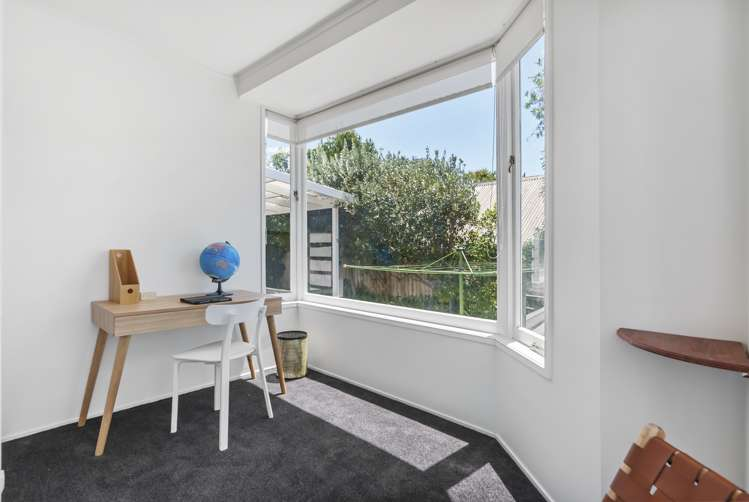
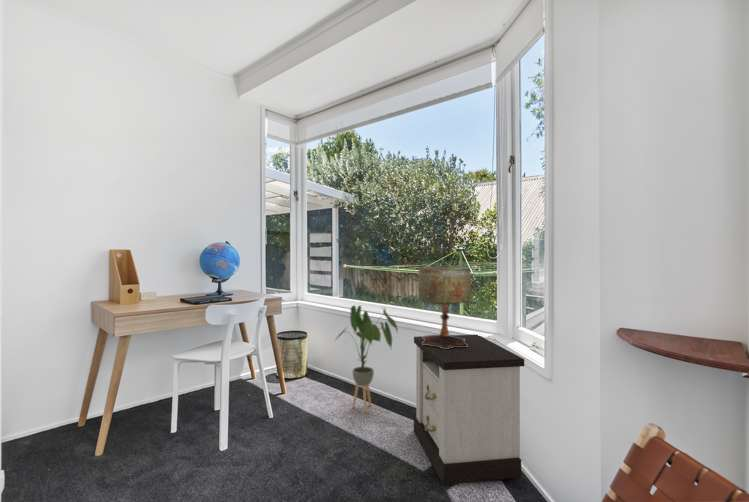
+ house plant [334,304,399,414]
+ nightstand [413,334,525,486]
+ table lamp [417,265,472,349]
